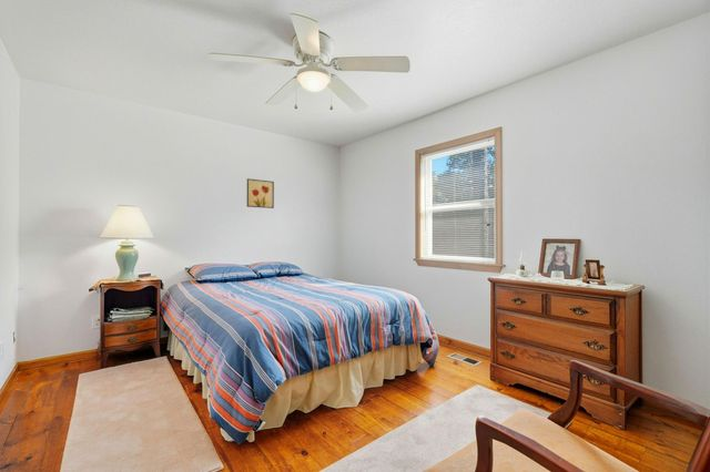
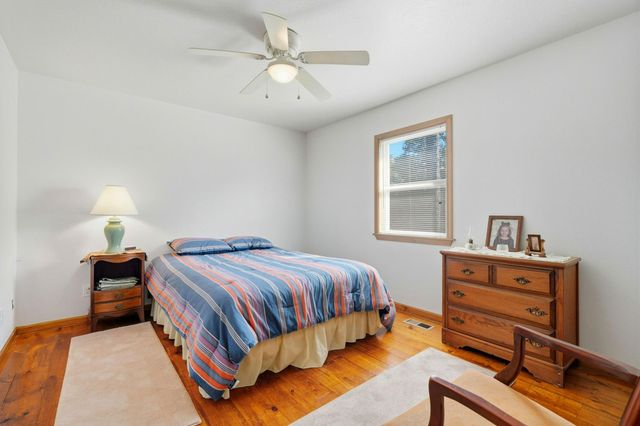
- wall art [246,177,275,209]
